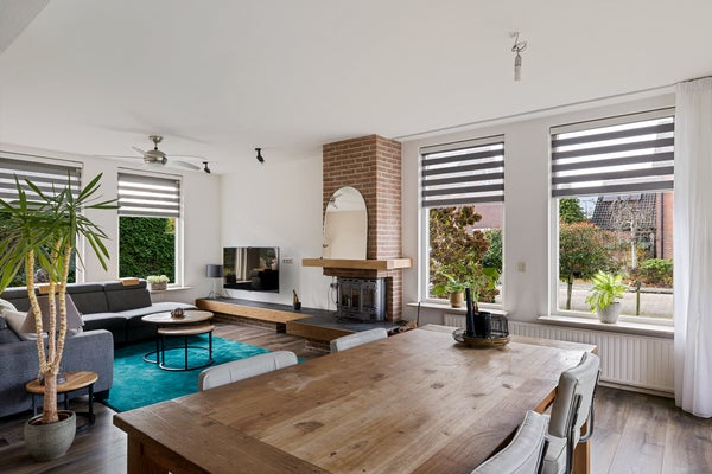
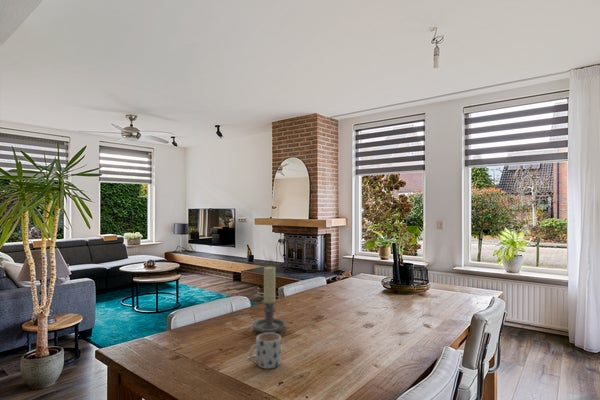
+ candle holder [251,265,287,336]
+ mug [248,332,282,370]
